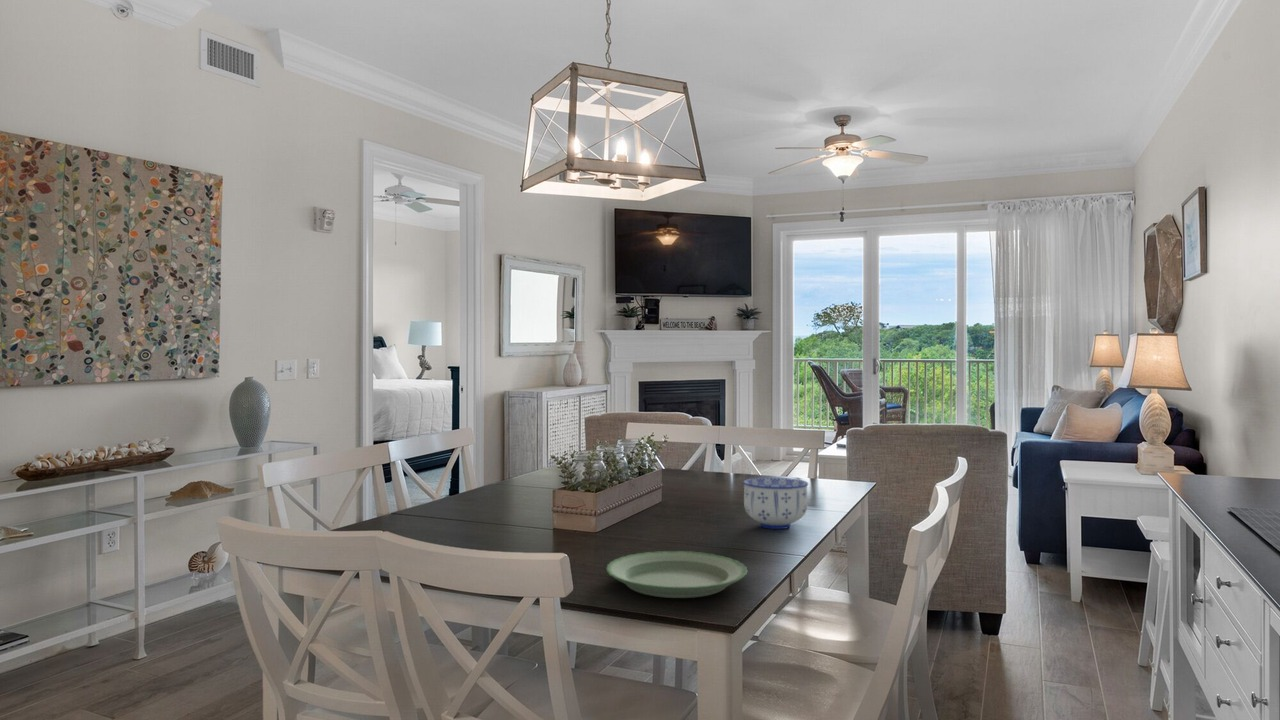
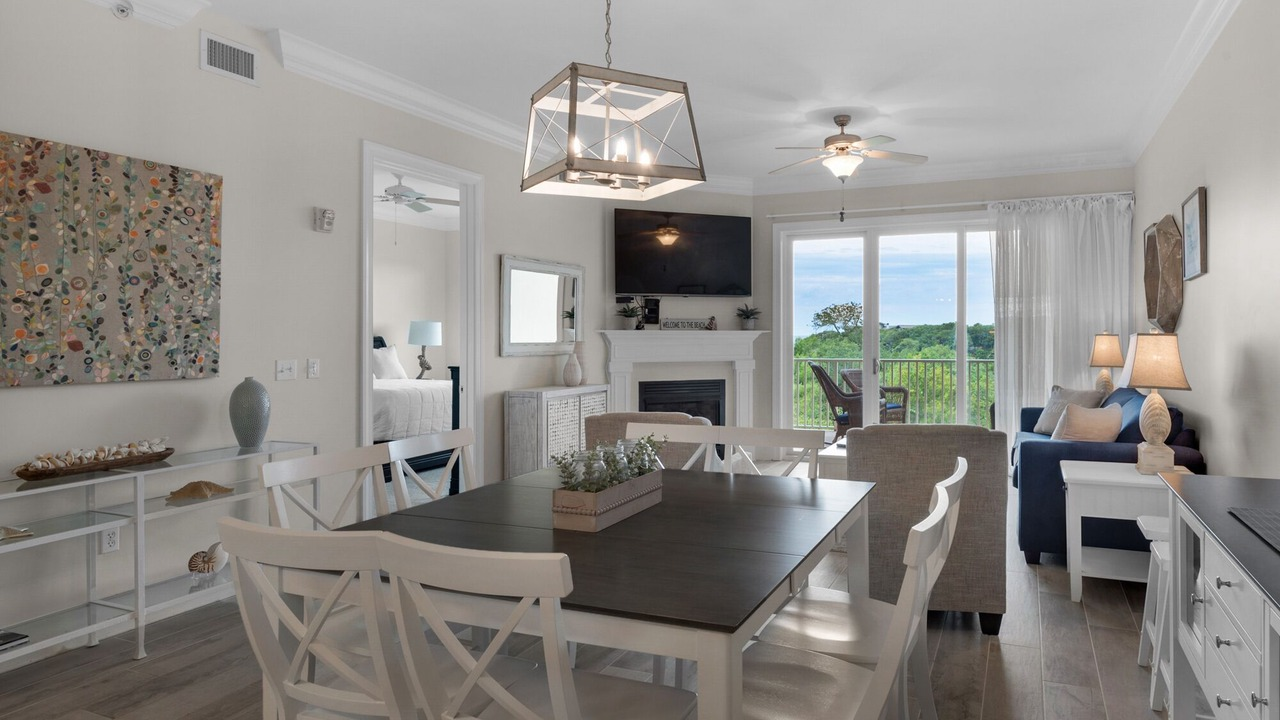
- plate [605,550,749,599]
- bowl [742,477,809,530]
